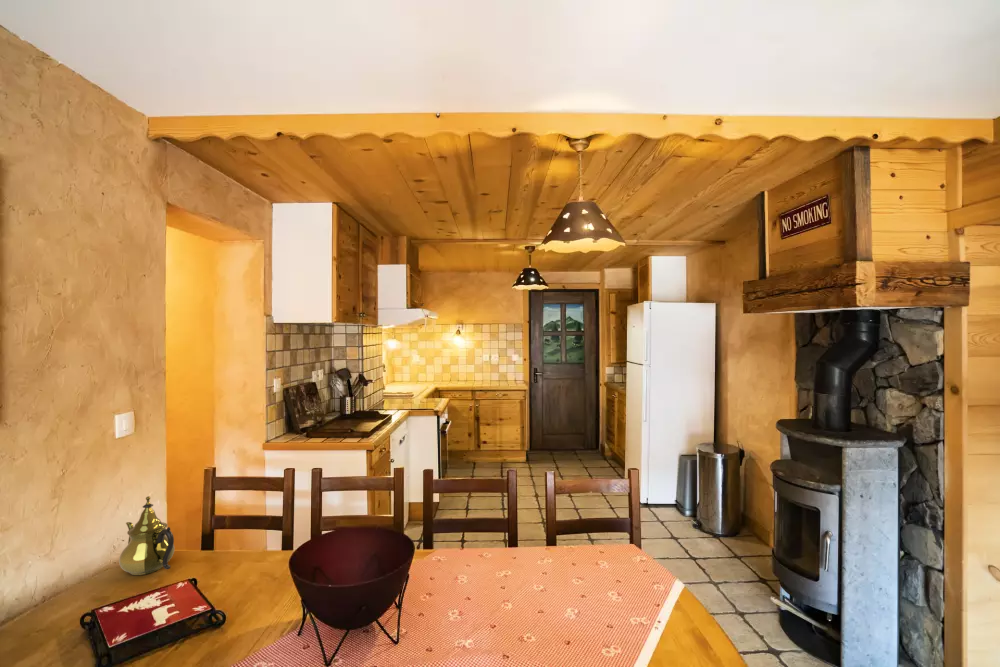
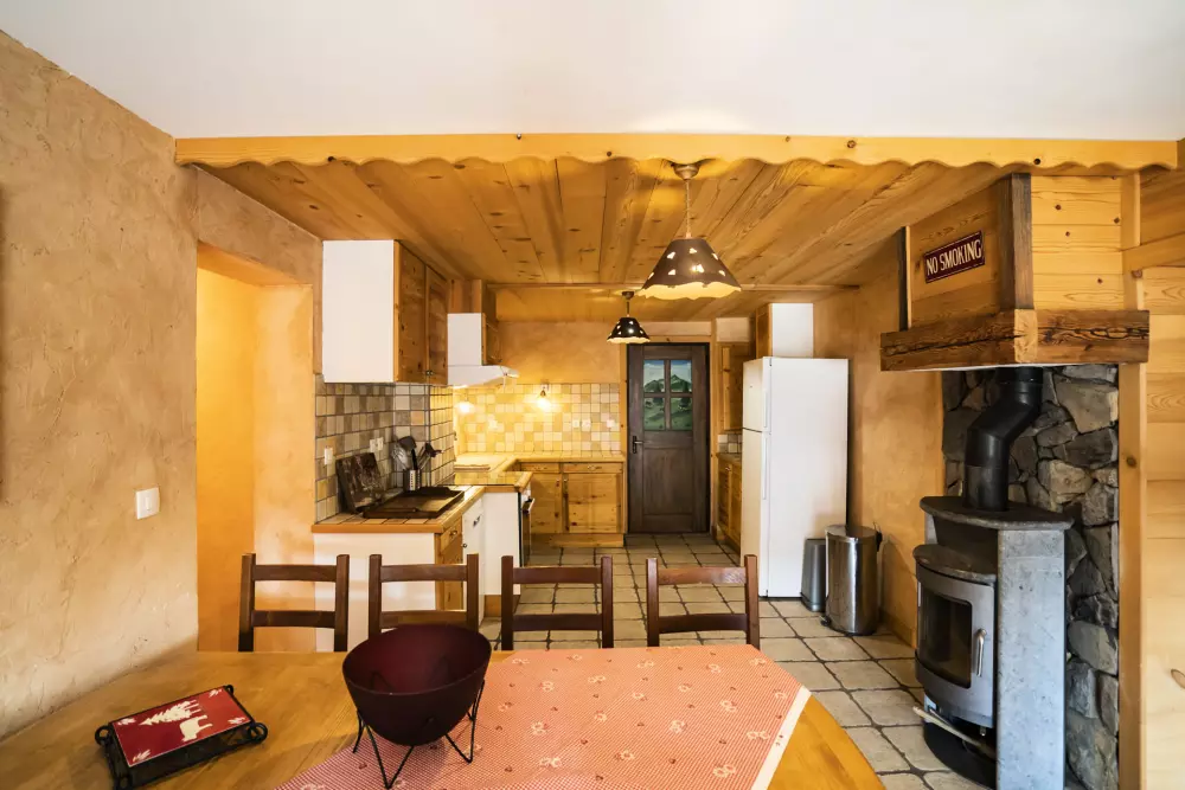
- teapot [118,496,175,576]
